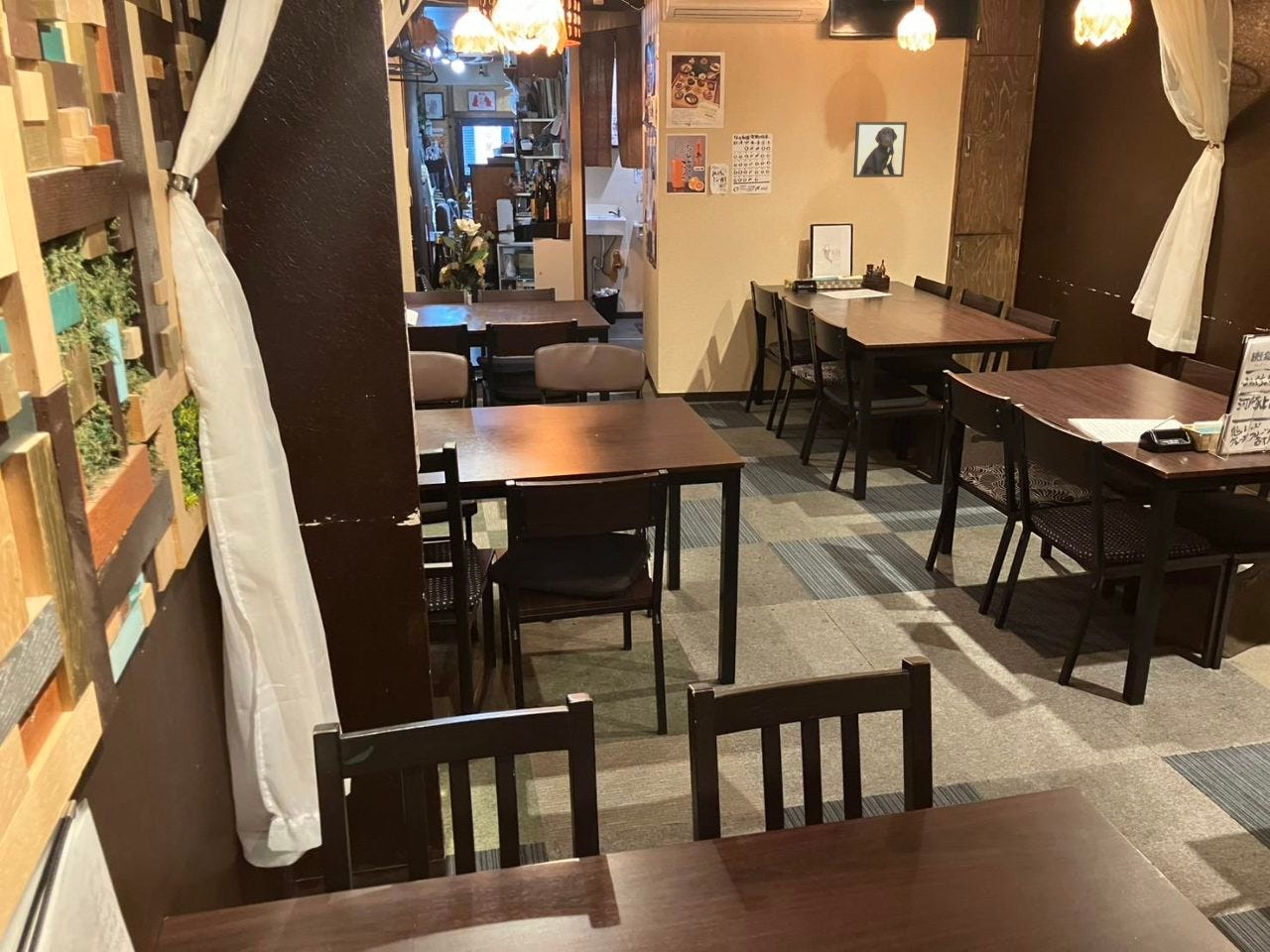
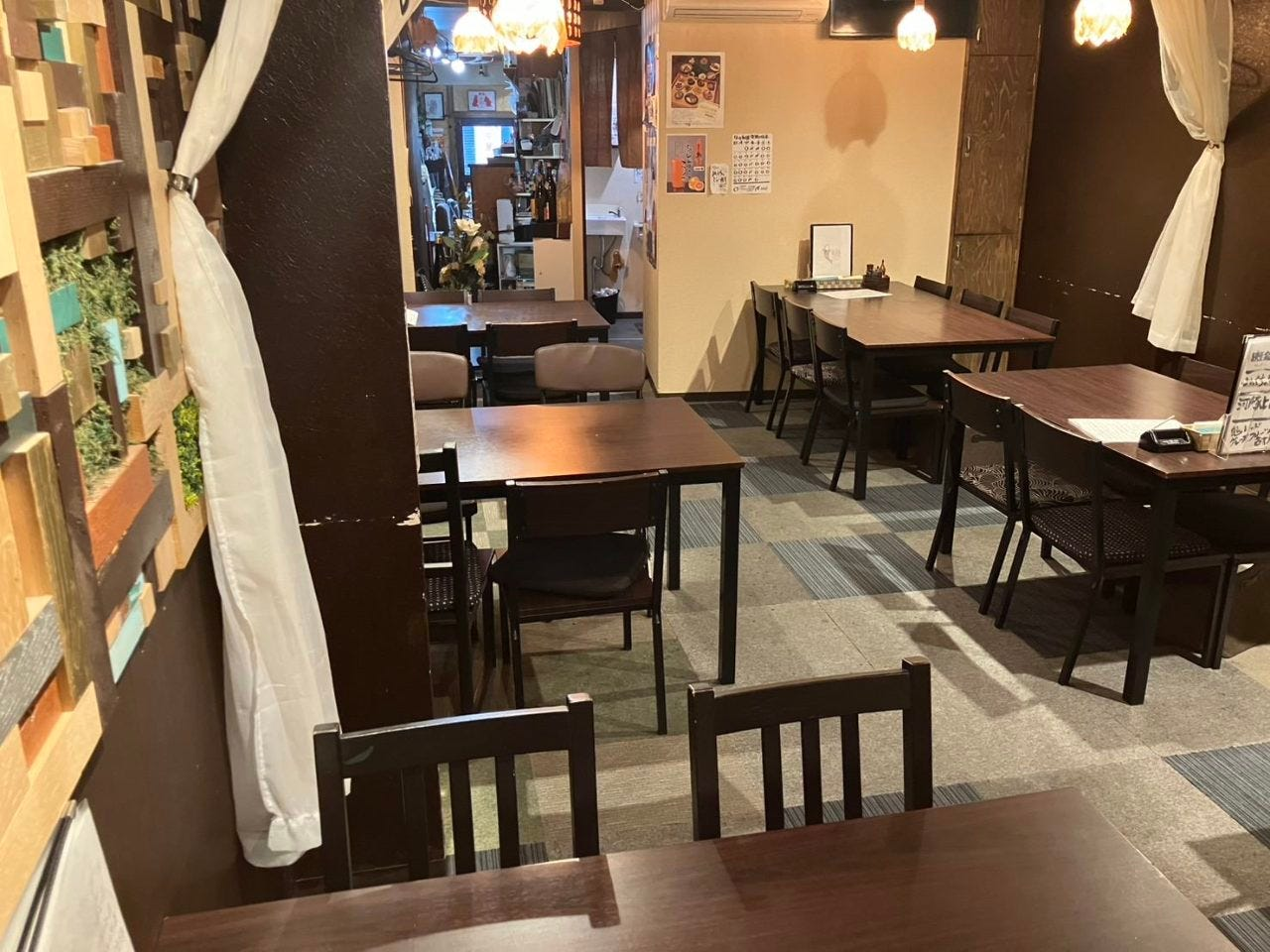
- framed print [852,121,908,179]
